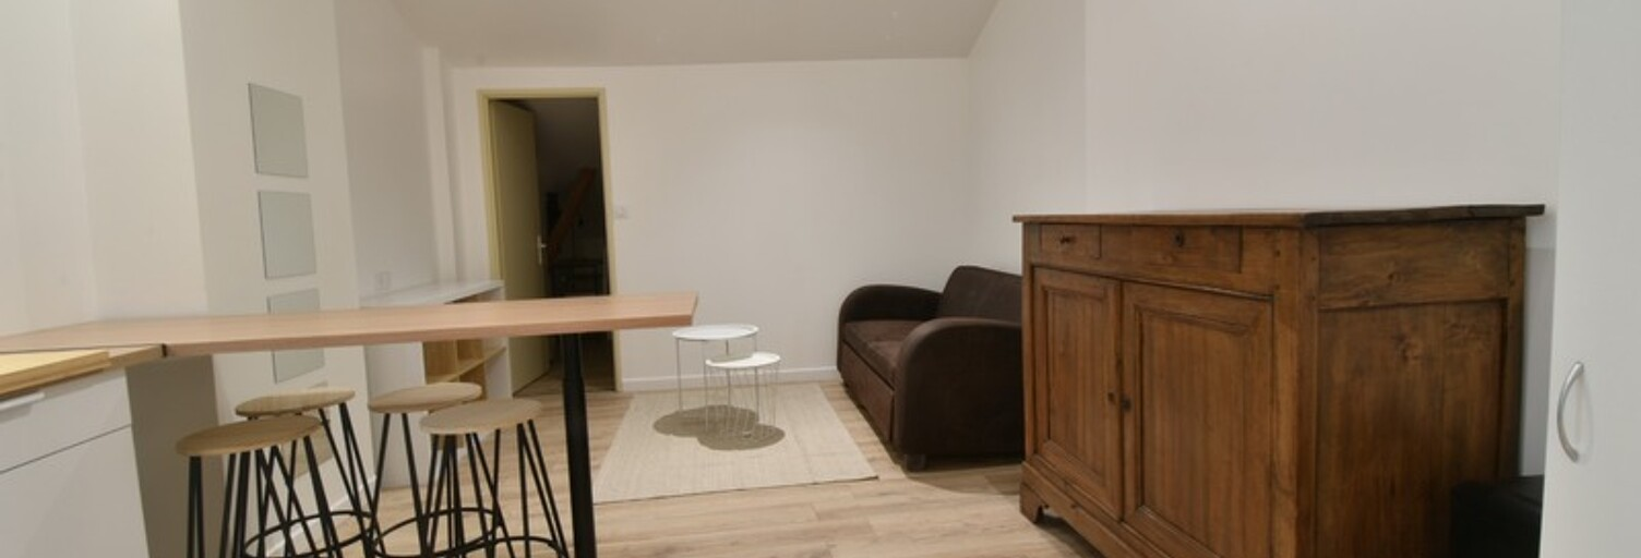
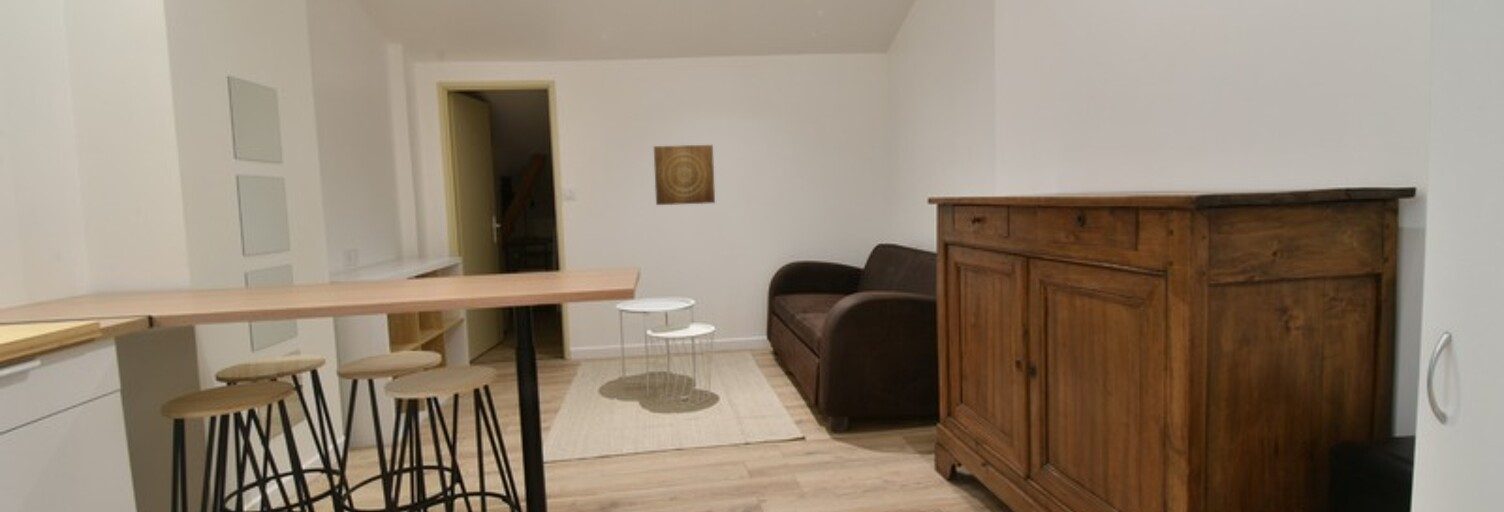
+ wall art [653,144,716,206]
